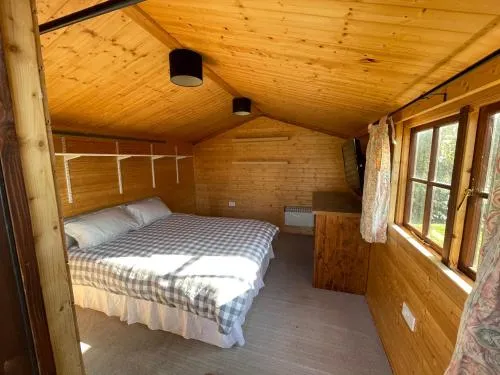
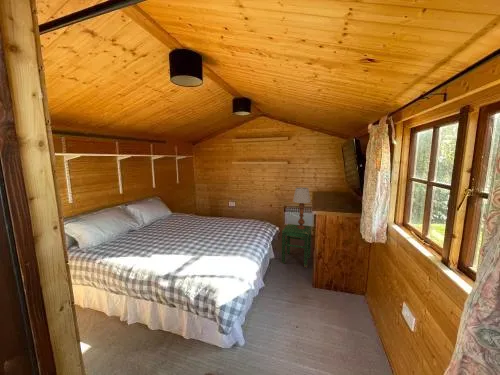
+ stool [281,223,312,269]
+ table lamp [292,187,312,229]
